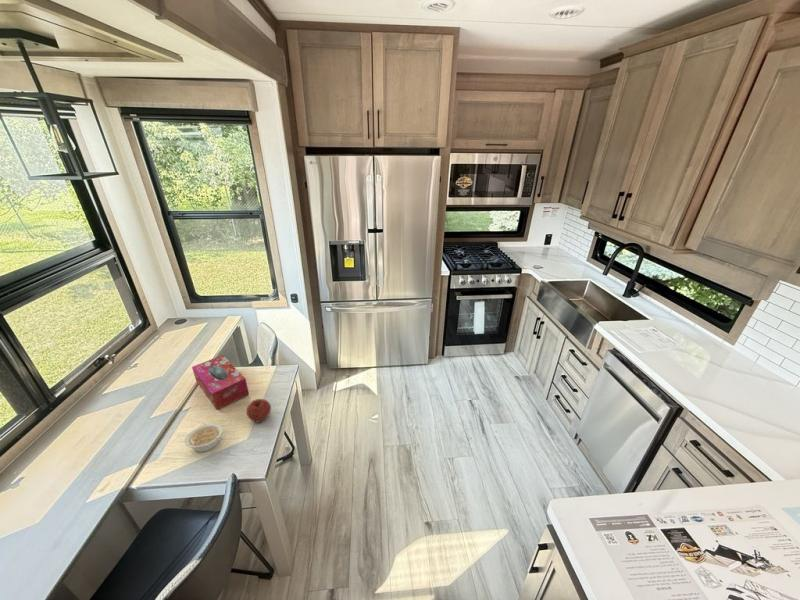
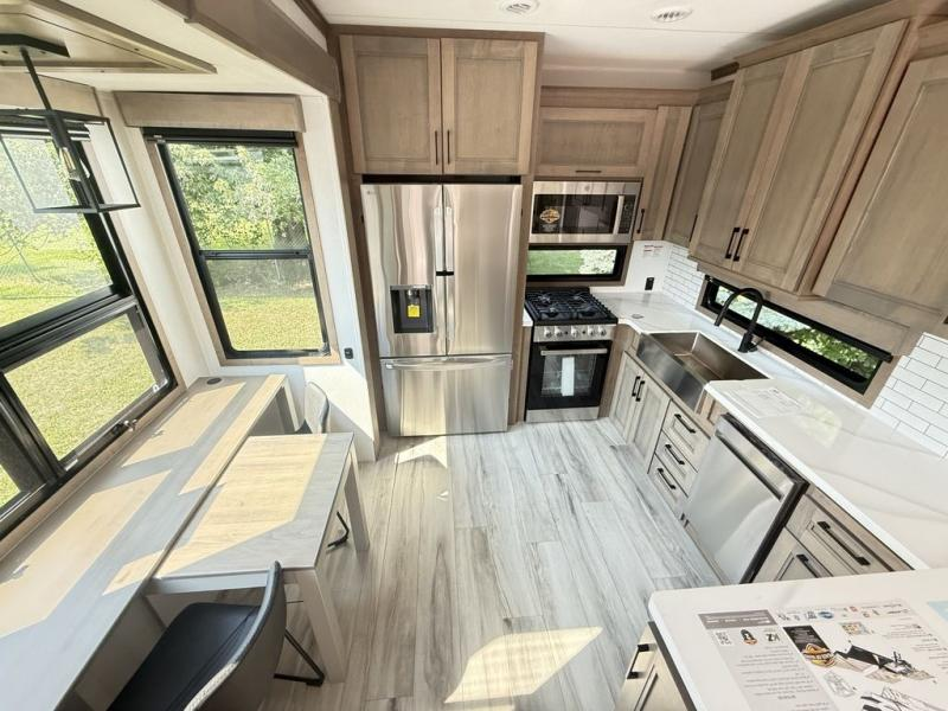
- fruit [246,398,272,423]
- tissue box [191,354,250,411]
- legume [184,423,224,453]
